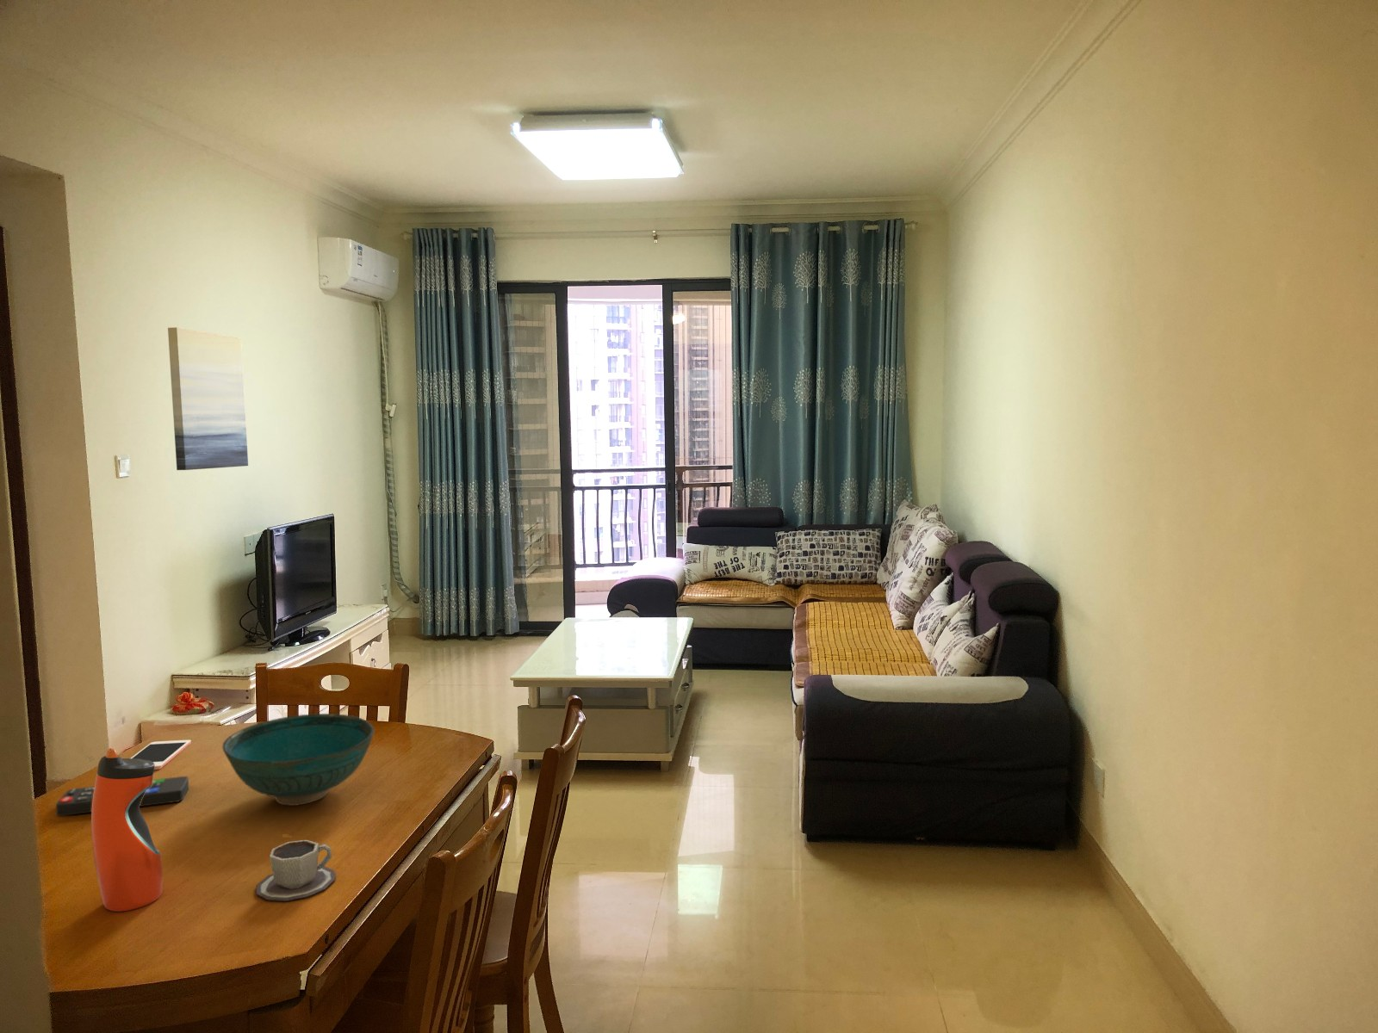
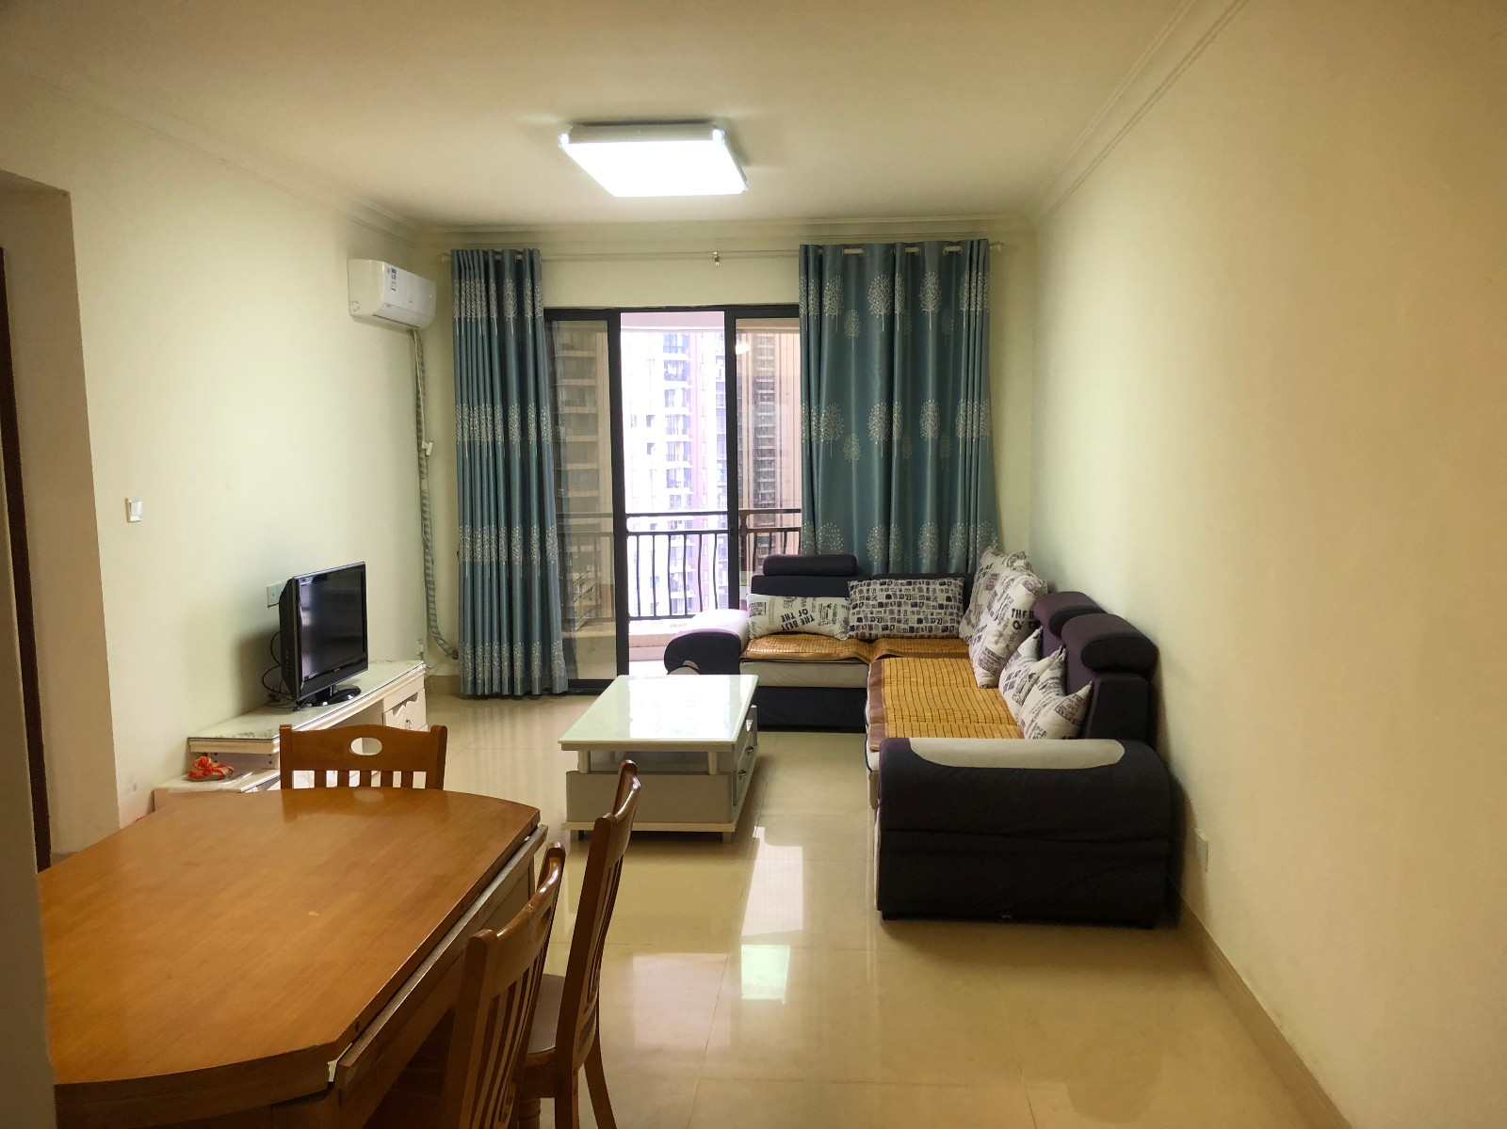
- cell phone [130,739,192,770]
- water bottle [90,748,164,913]
- cup [255,840,336,902]
- bowl [221,713,374,806]
- remote control [55,776,190,817]
- wall art [167,327,248,471]
